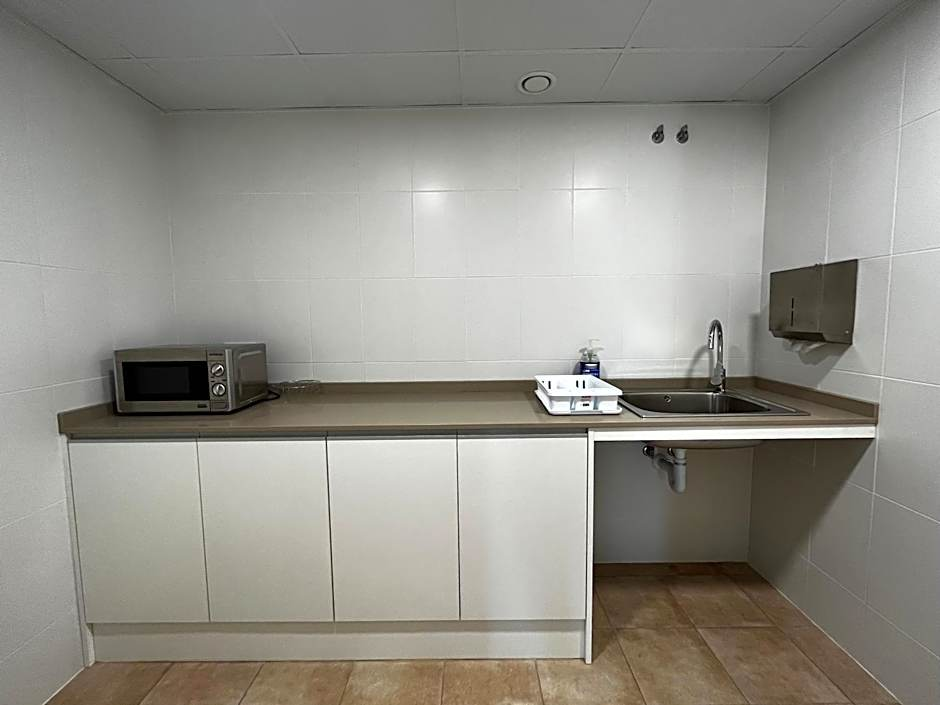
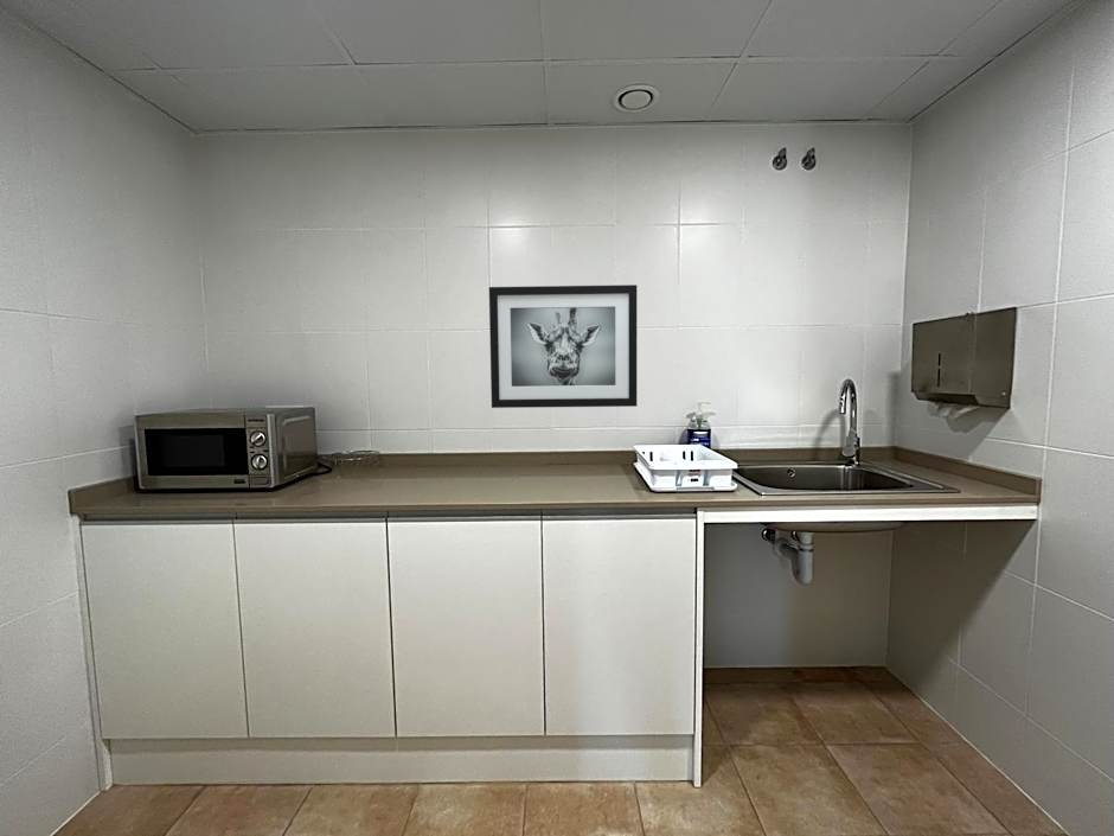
+ wall art [488,283,638,409]
